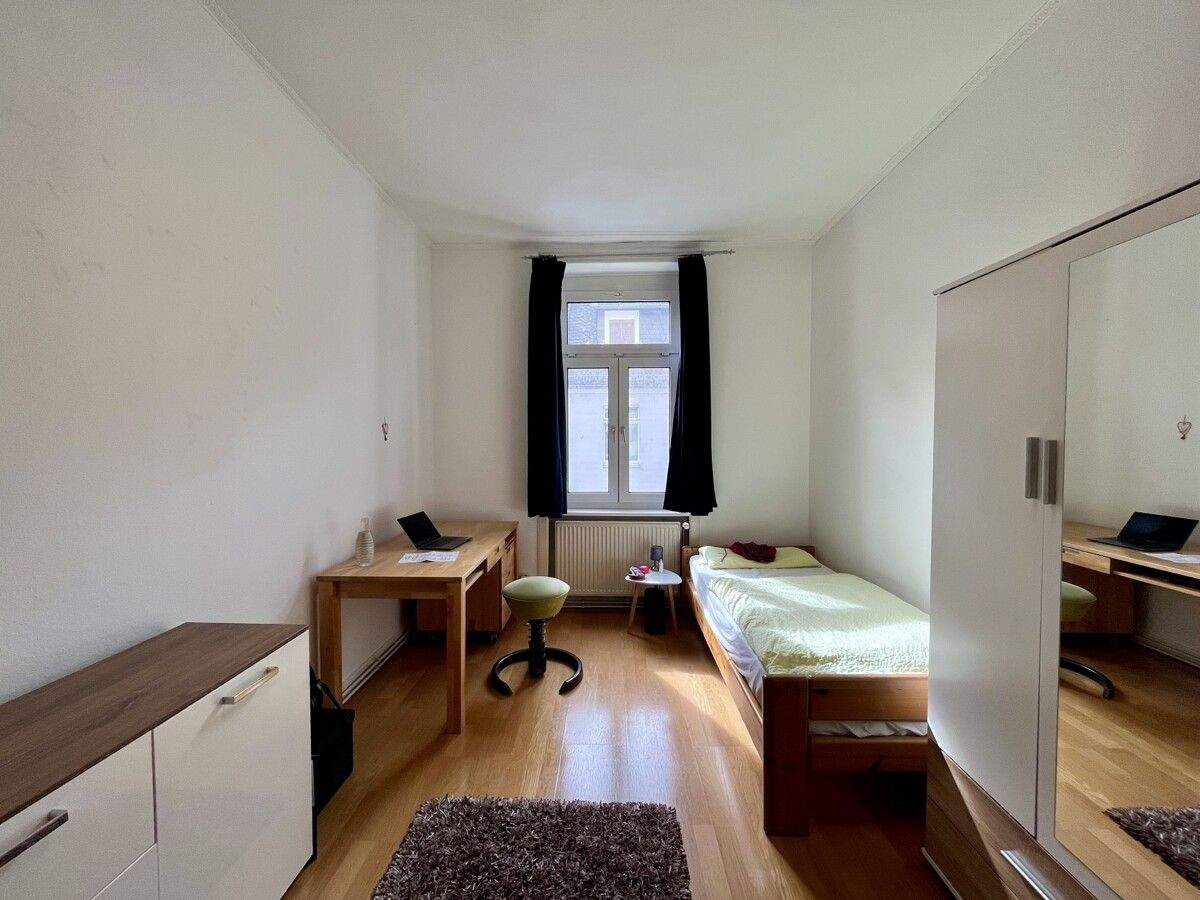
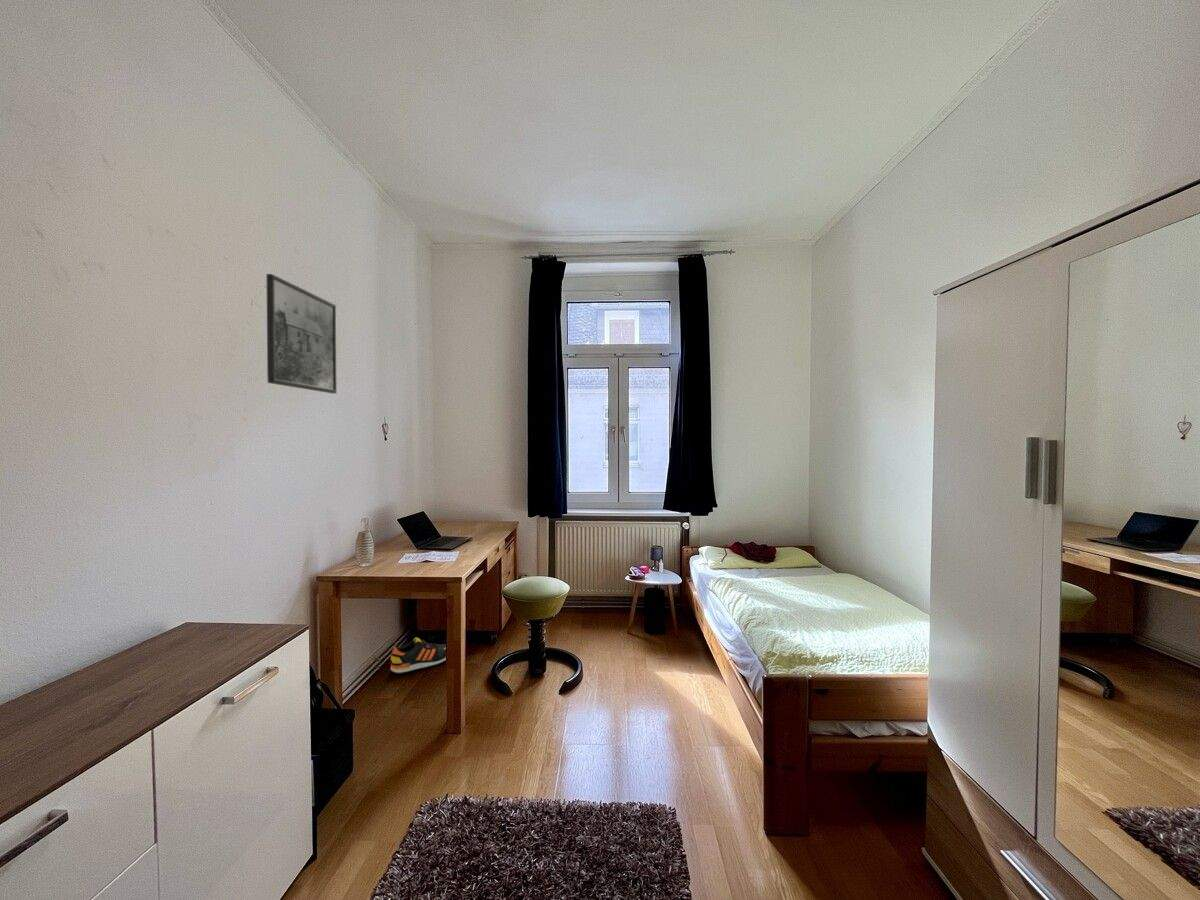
+ shoe [389,637,447,675]
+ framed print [265,273,338,394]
